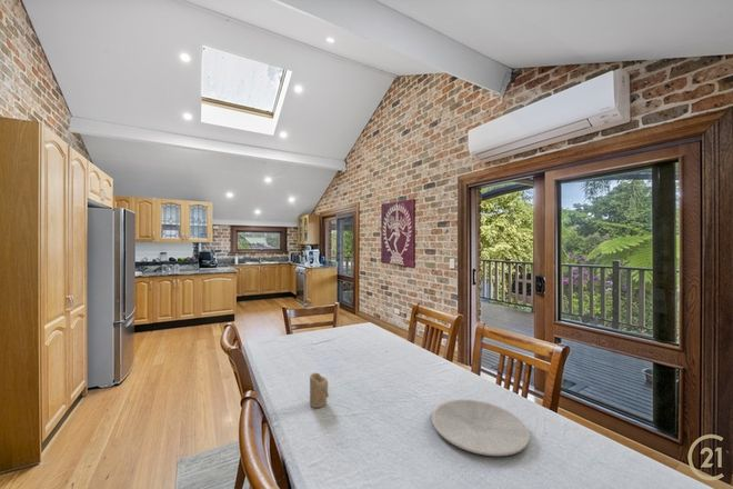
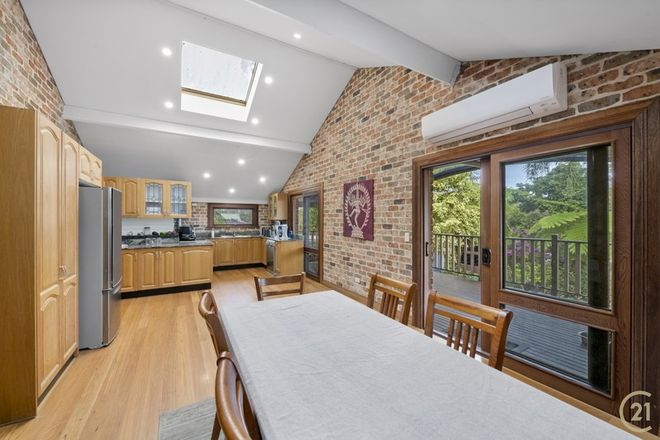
- candle [309,372,330,409]
- plate [431,398,531,457]
